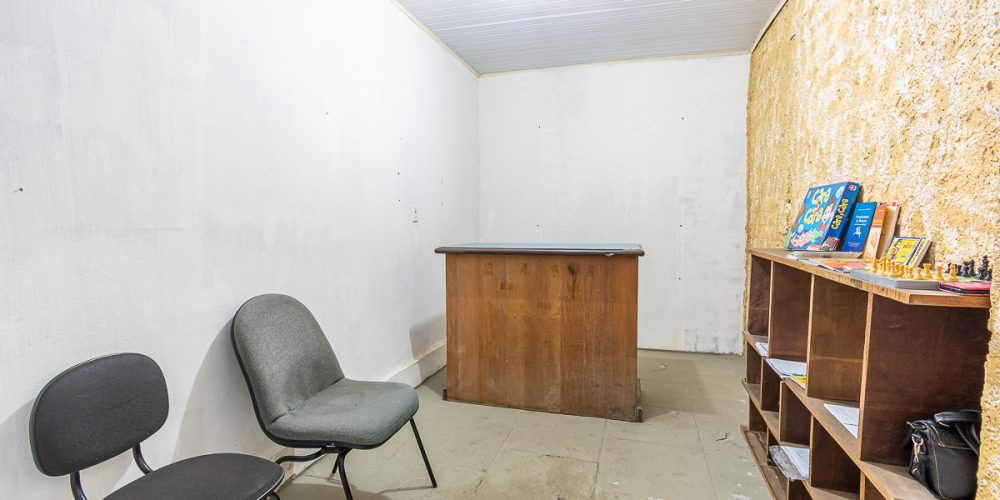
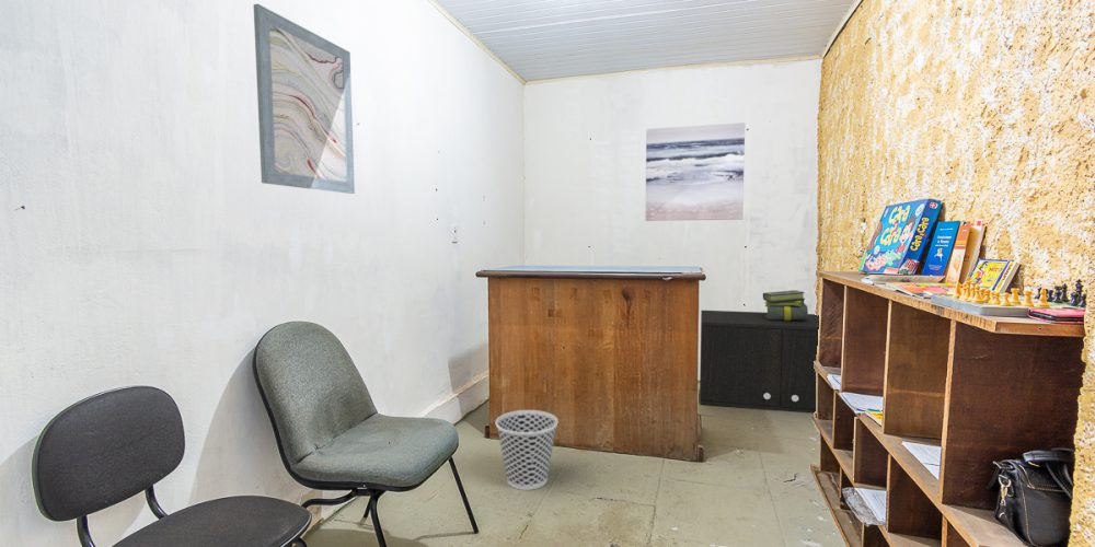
+ storage cabinet [699,310,819,415]
+ wastebasket [495,409,558,491]
+ wall art [253,2,356,195]
+ stack of books [762,289,809,321]
+ wall art [645,121,746,222]
